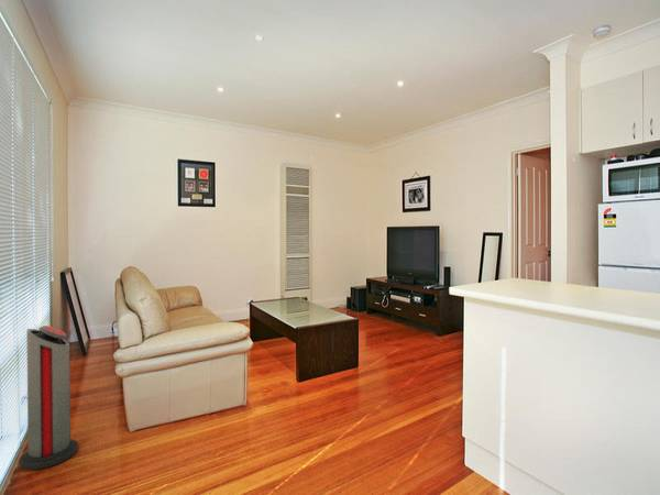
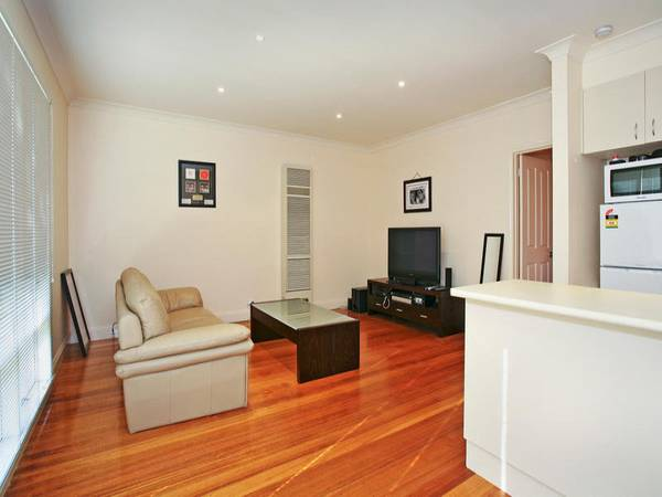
- air purifier [18,324,79,471]
